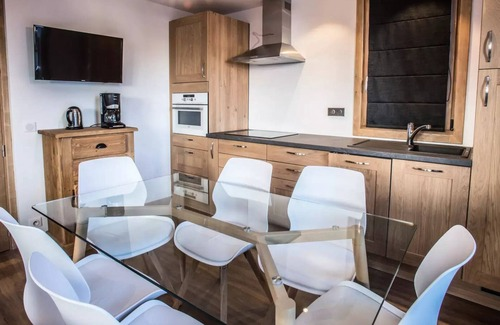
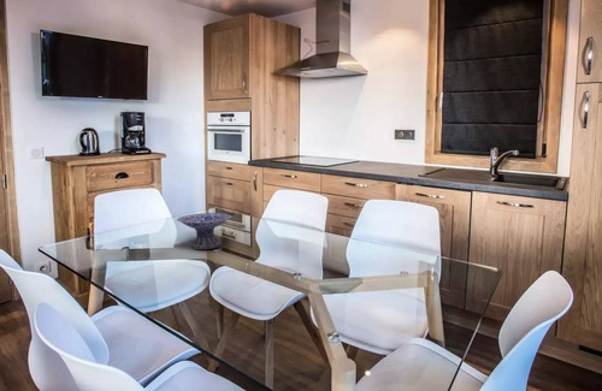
+ decorative bowl [176,212,232,250]
